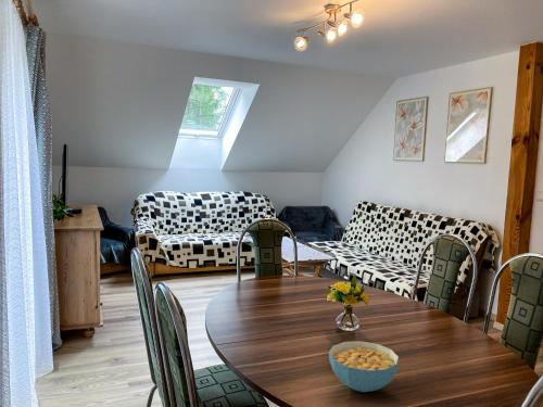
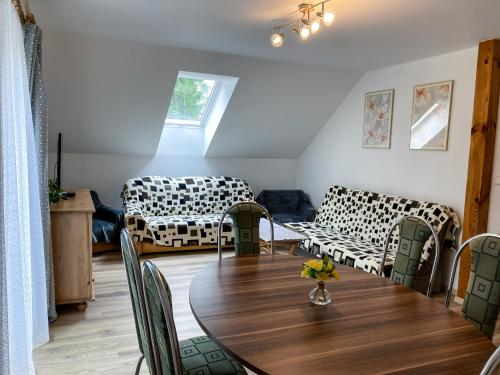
- cereal bowl [328,340,400,393]
